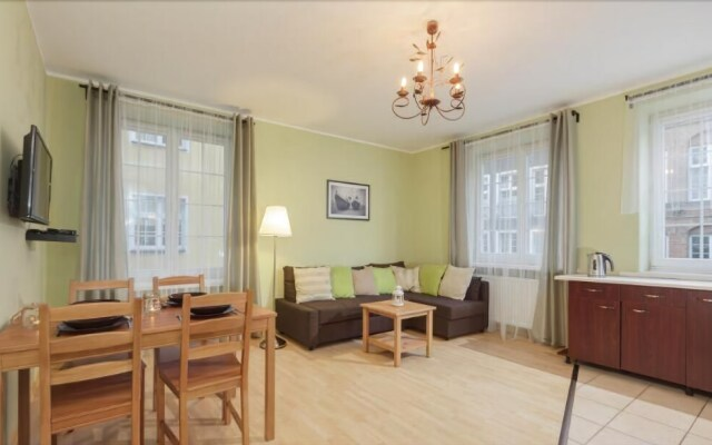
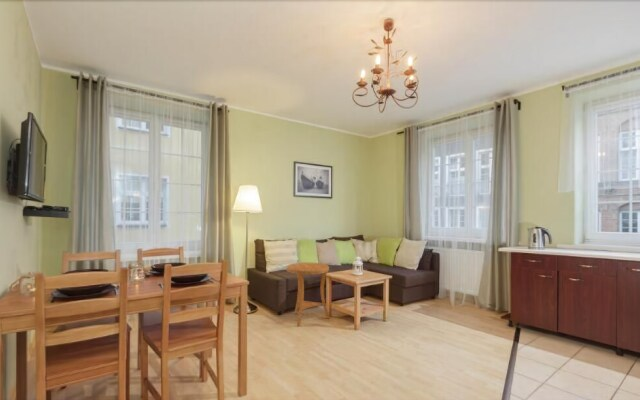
+ side table [286,262,331,328]
